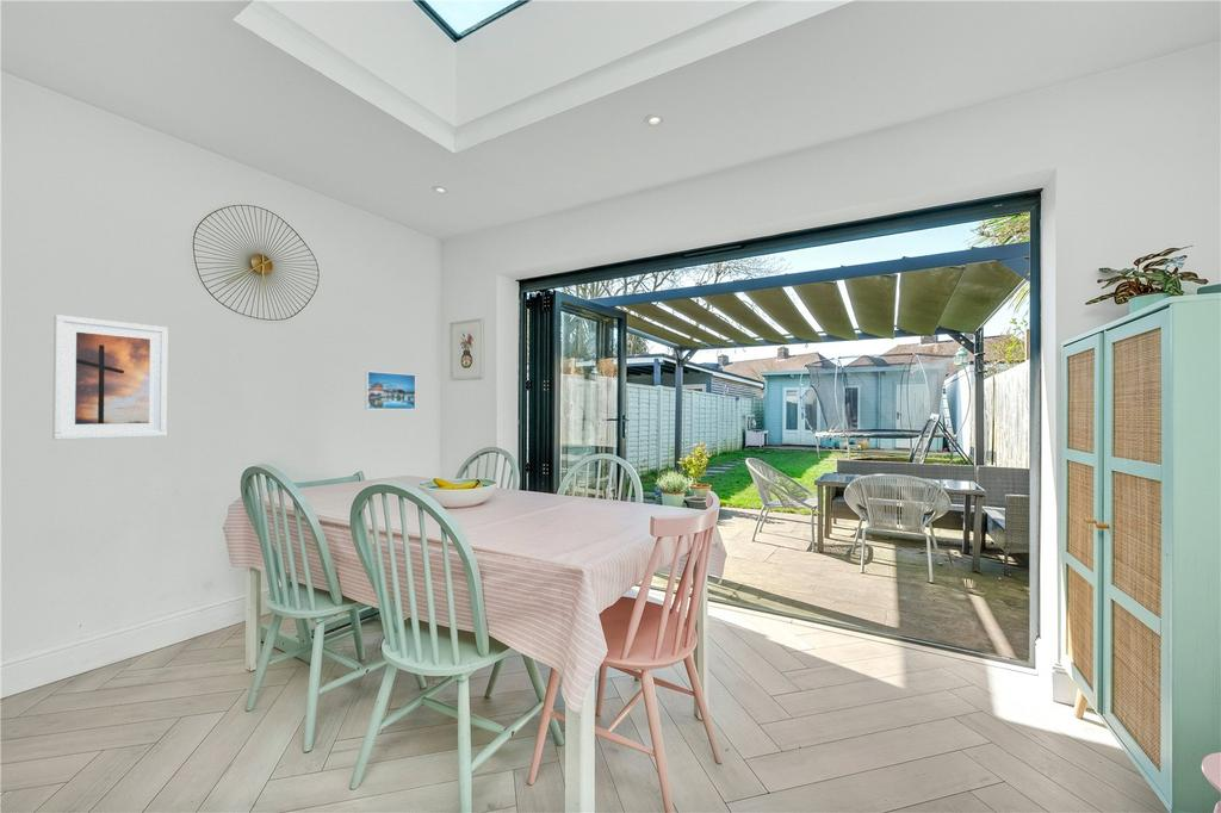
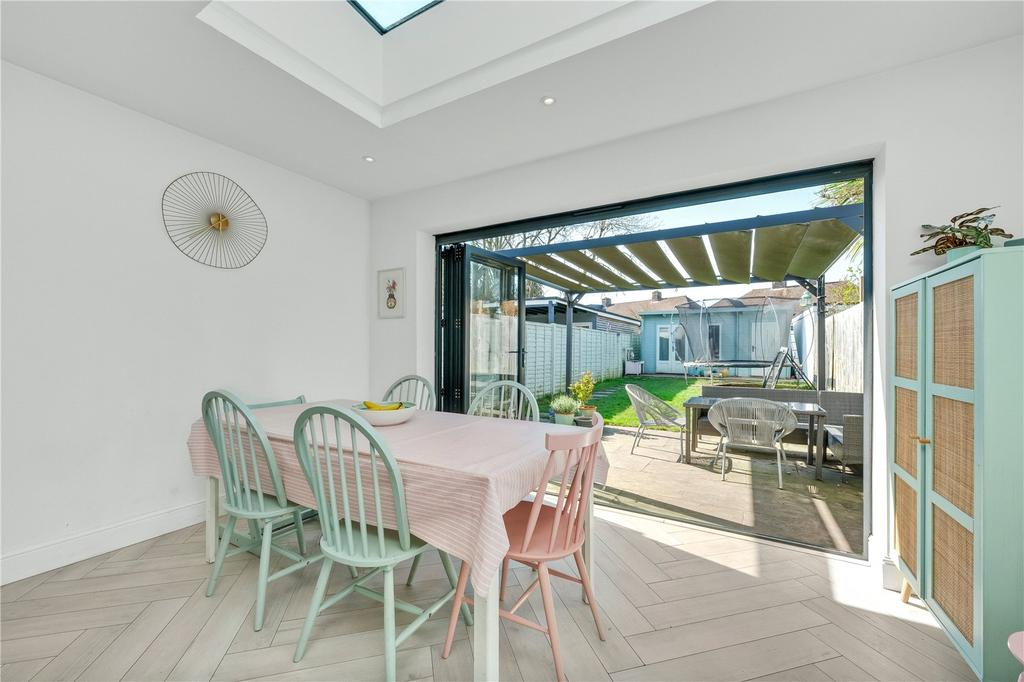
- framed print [51,314,169,441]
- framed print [364,371,416,410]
